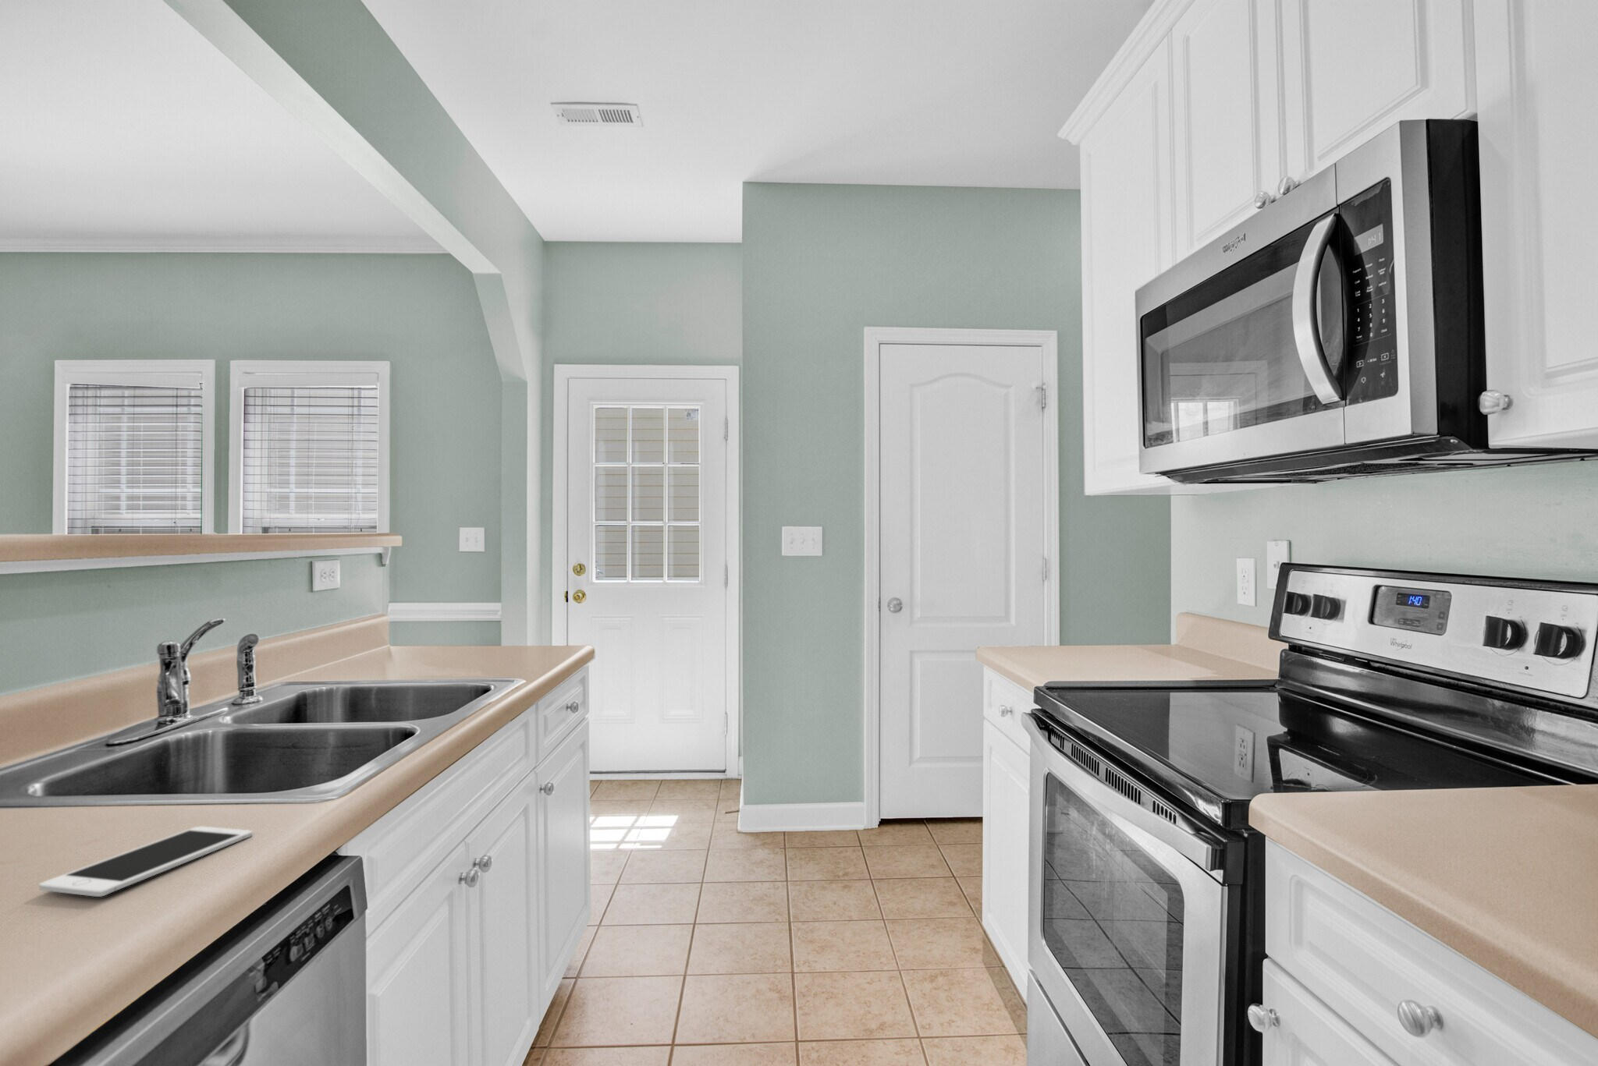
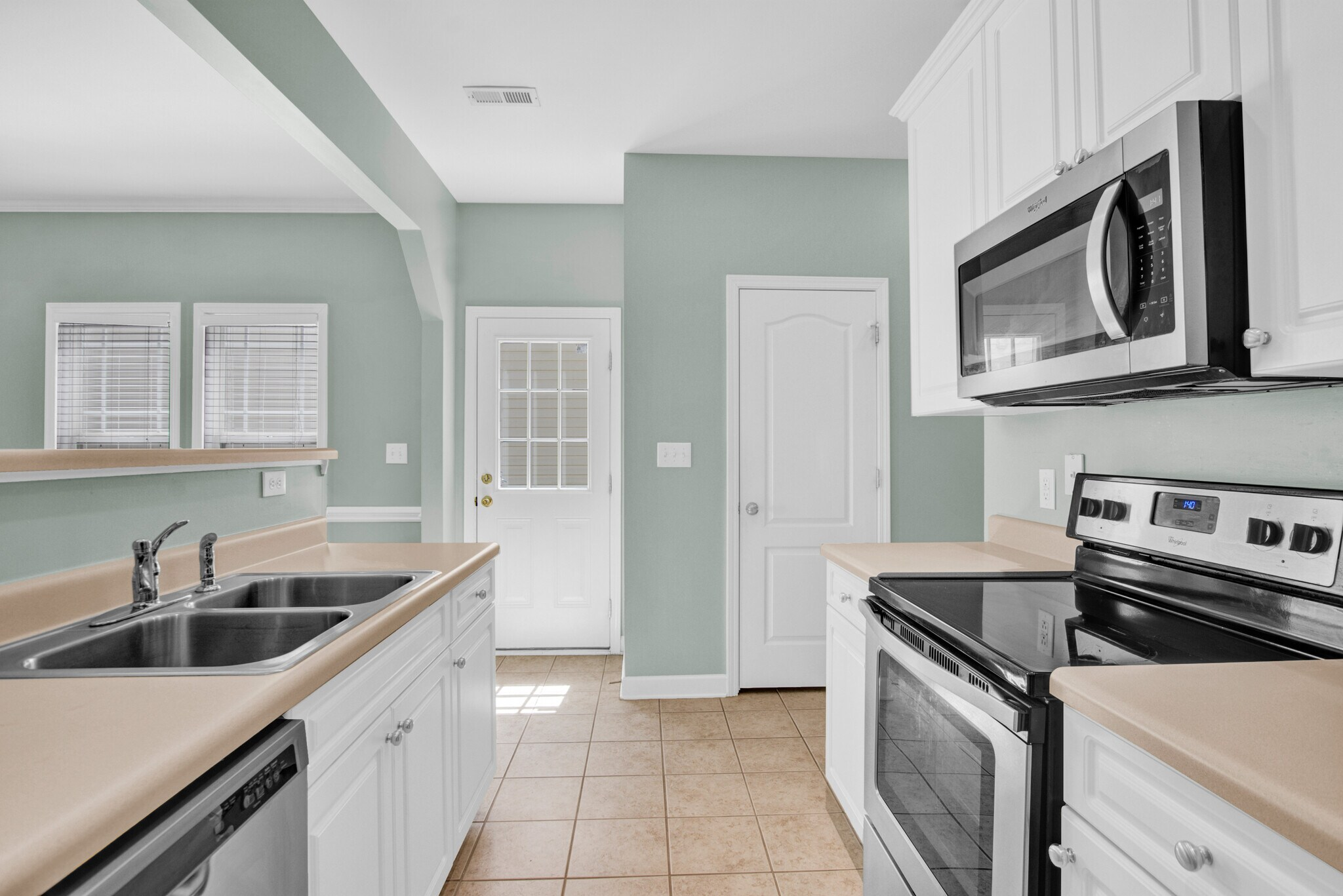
- cell phone [38,826,252,897]
